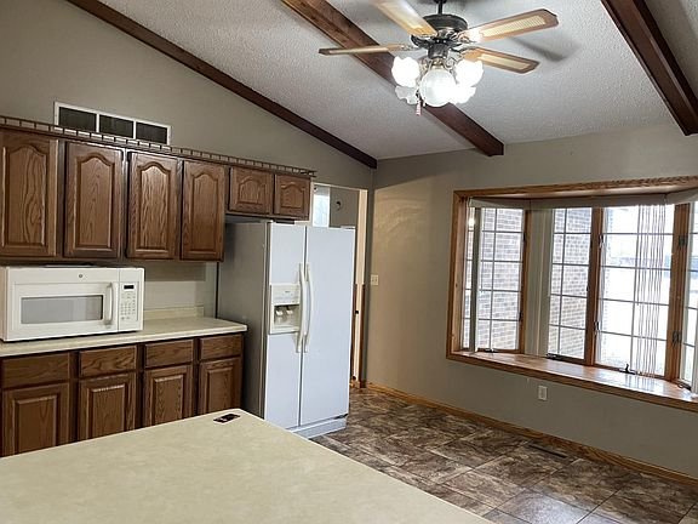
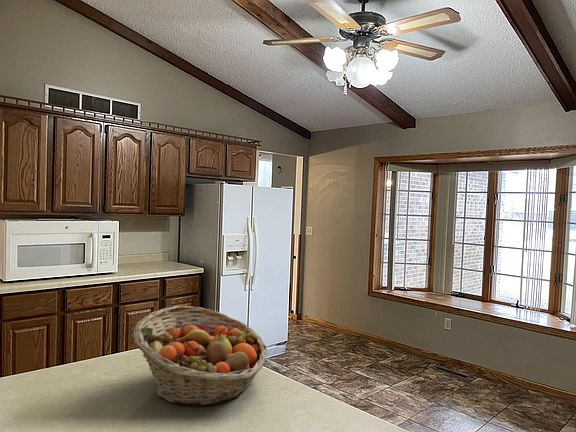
+ fruit basket [132,305,268,407]
